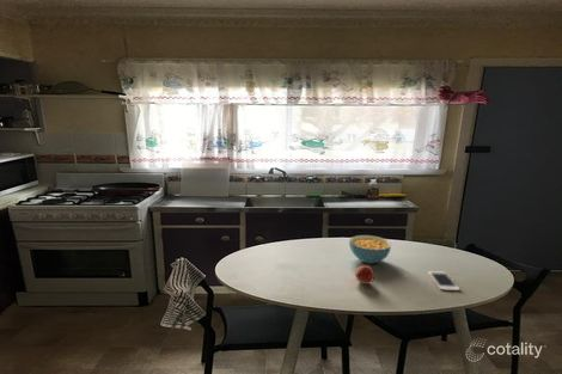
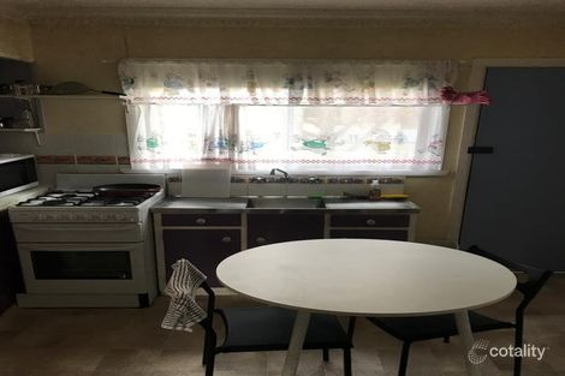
- cereal bowl [348,234,392,264]
- fruit [354,264,375,286]
- cell phone [427,270,462,292]
